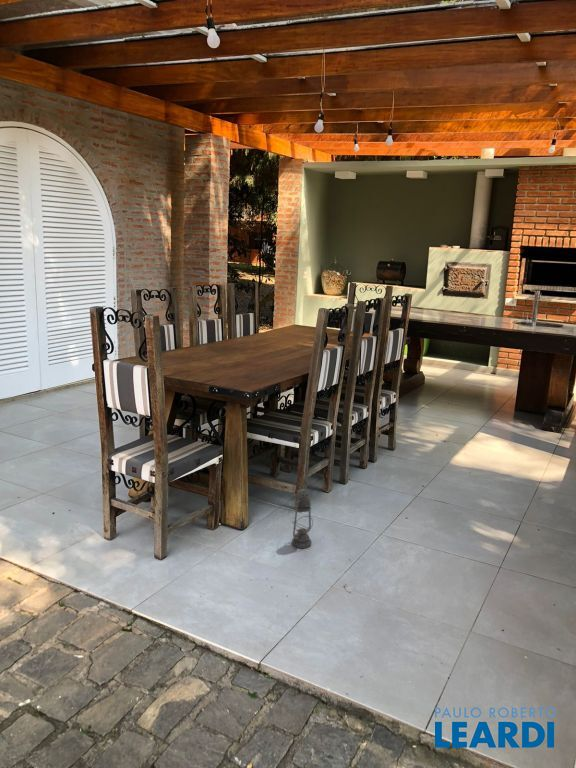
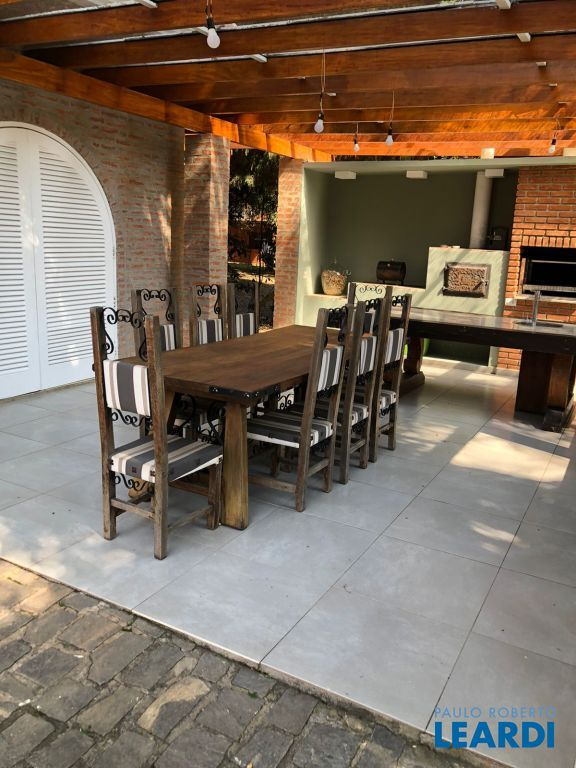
- lantern [288,487,314,549]
